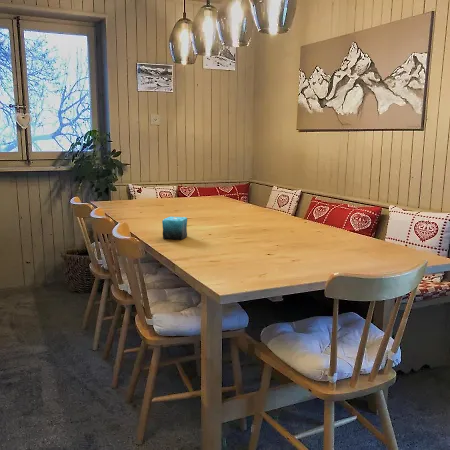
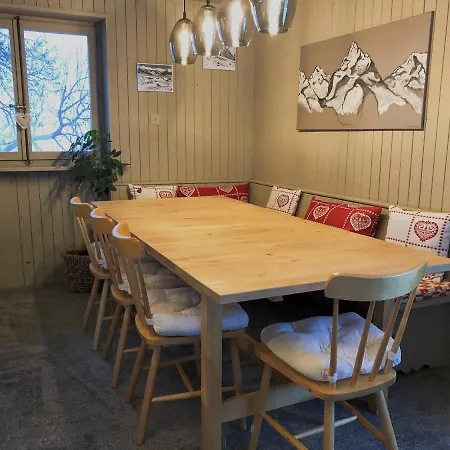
- candle [161,212,188,241]
